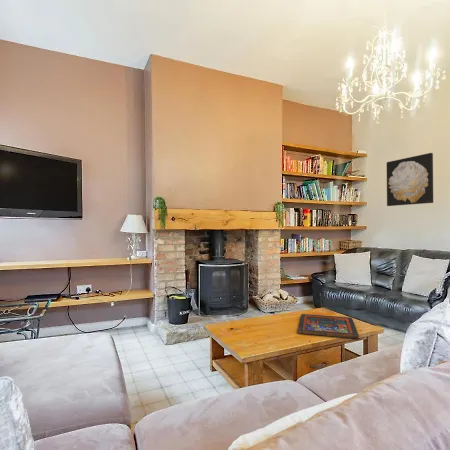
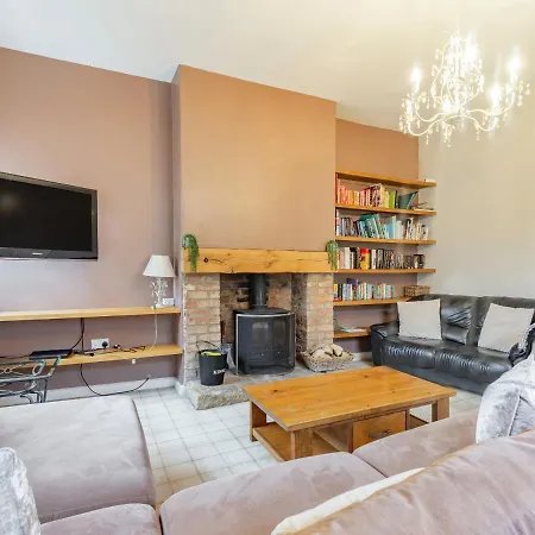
- religious icon [297,313,360,339]
- wall art [386,152,434,207]
